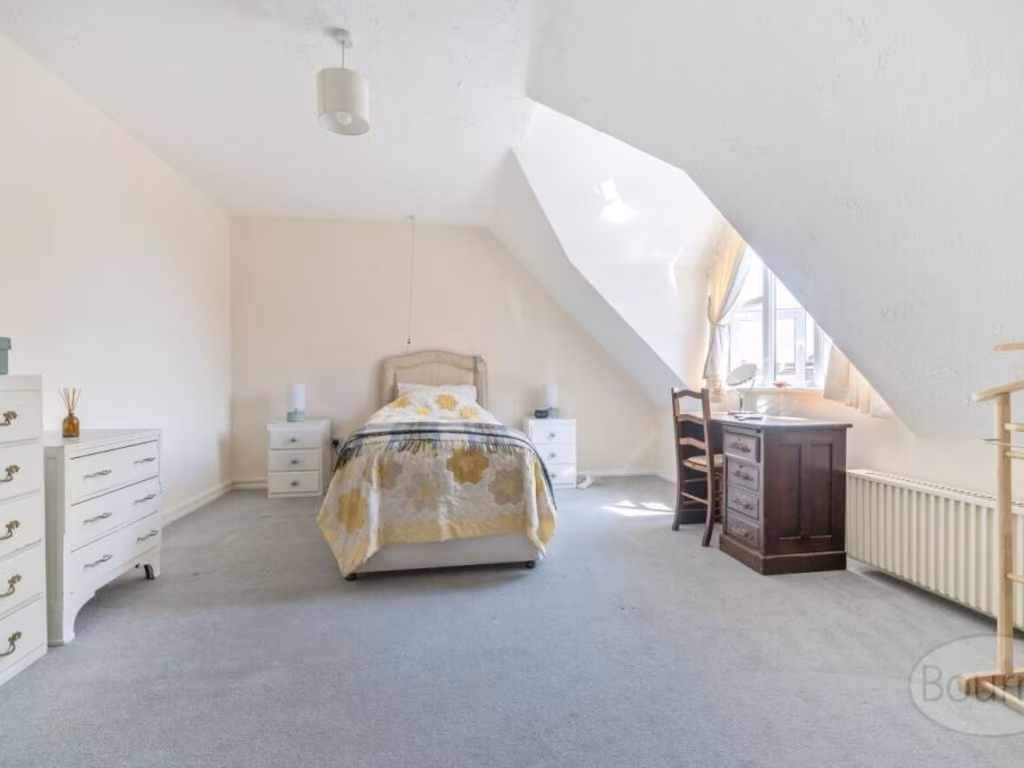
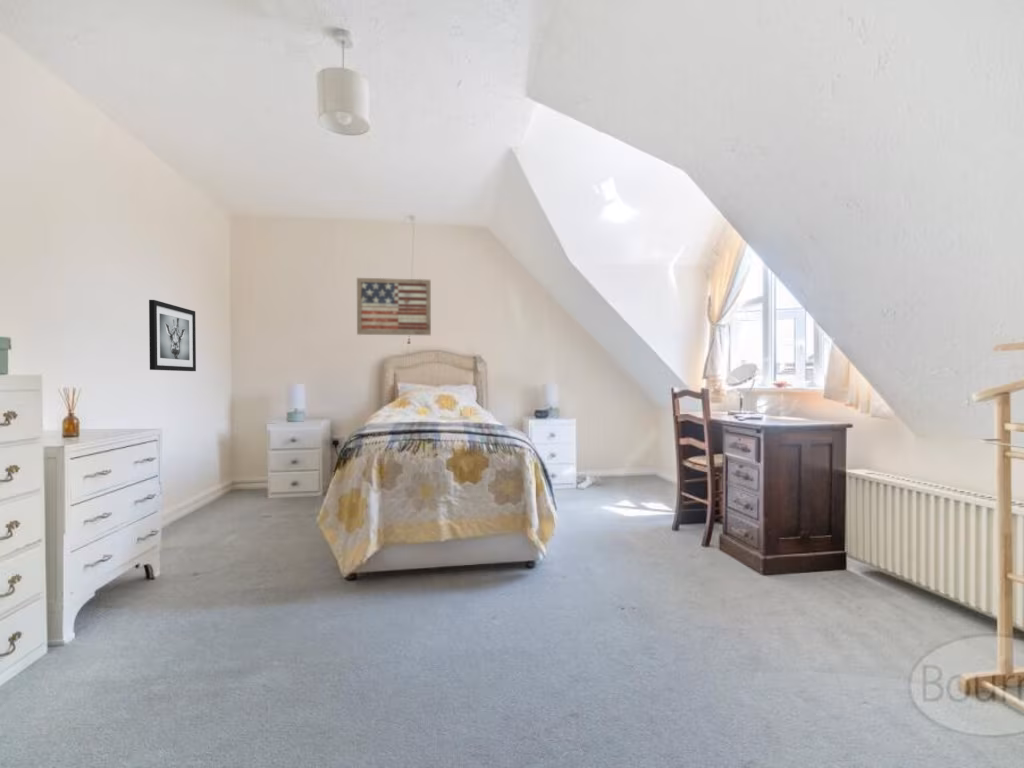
+ wall art [356,277,432,336]
+ wall art [148,299,197,372]
